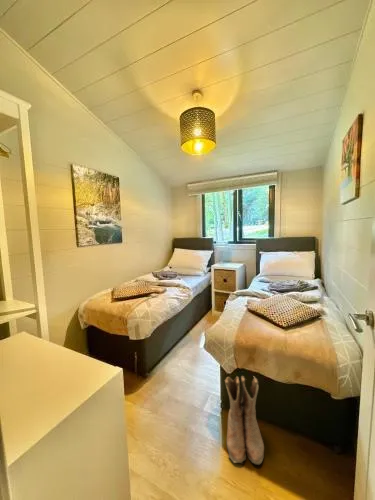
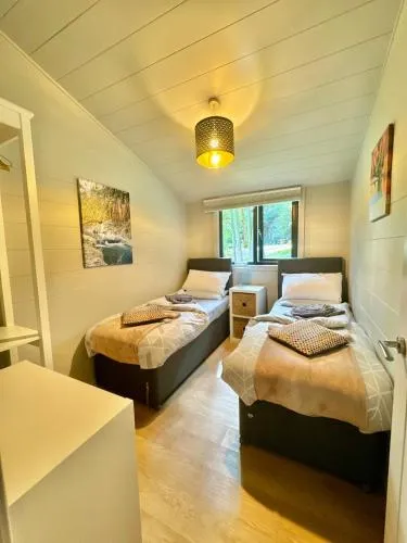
- boots [223,375,265,466]
